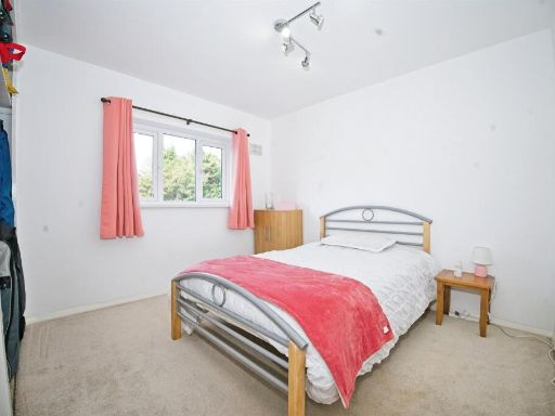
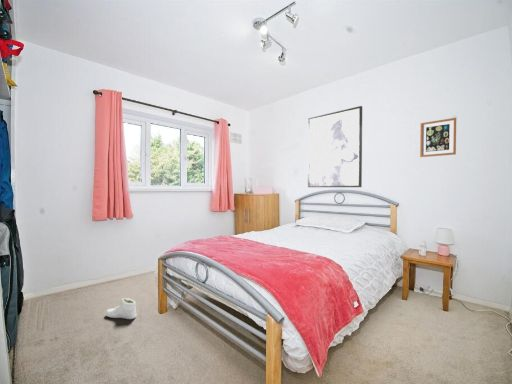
+ wall art [419,117,457,158]
+ wall art [307,105,363,188]
+ sneaker [104,297,137,320]
